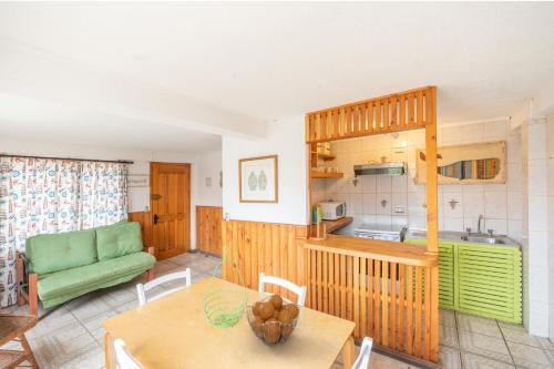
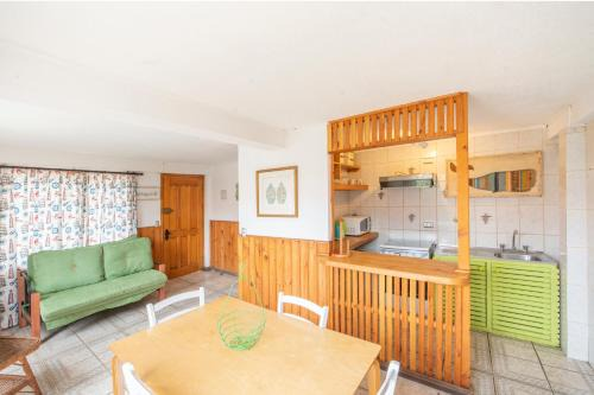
- fruit basket [245,293,301,347]
